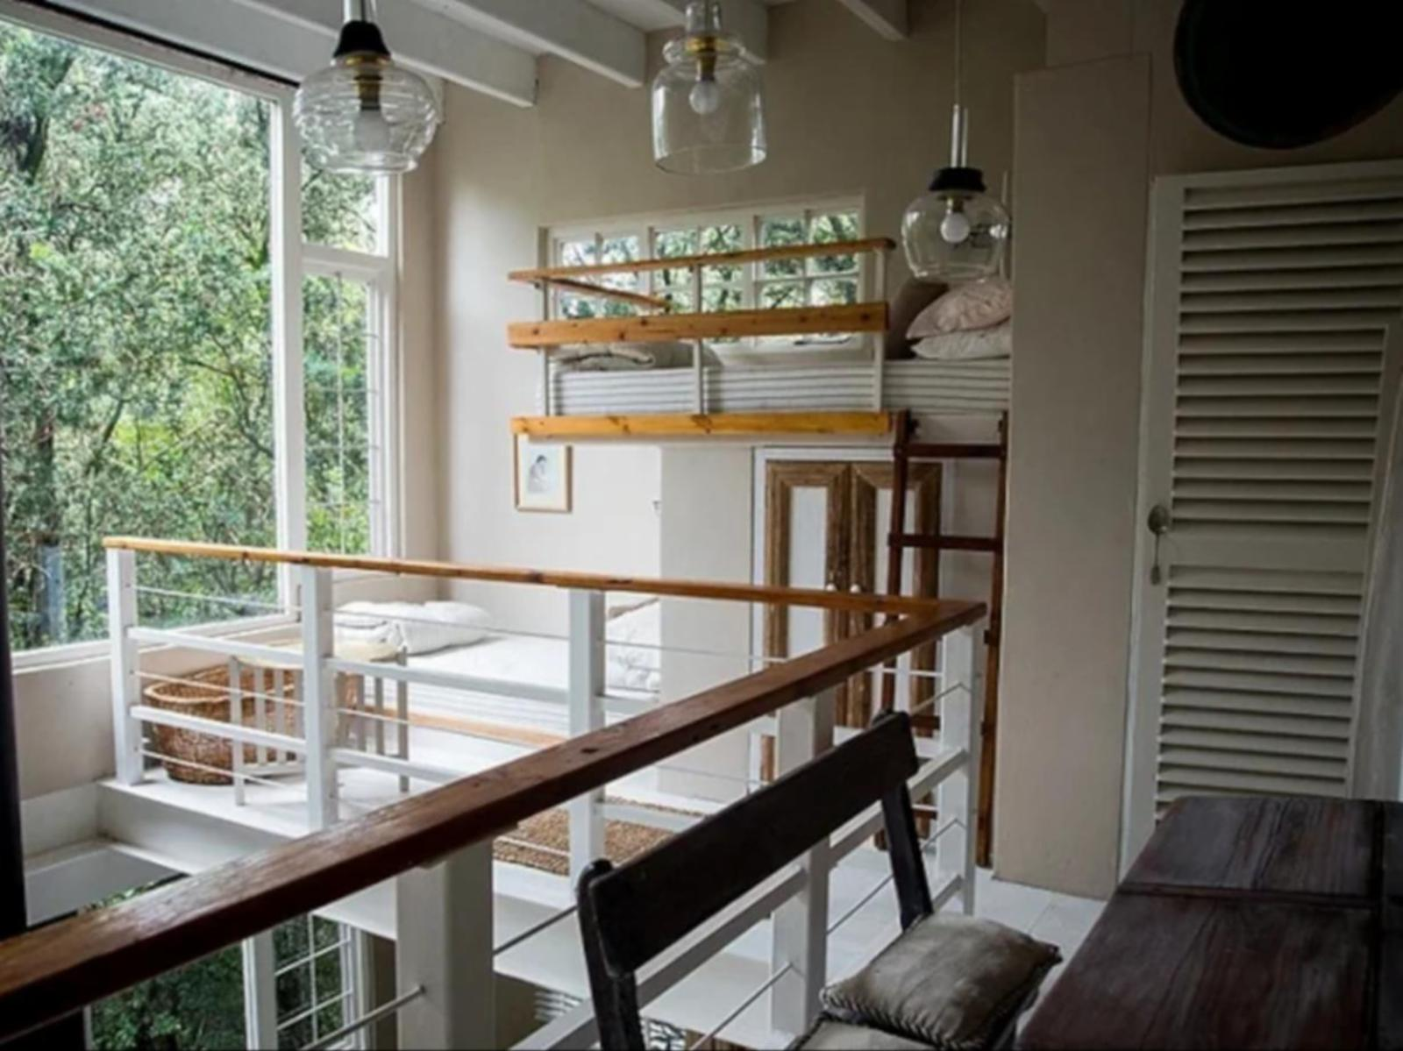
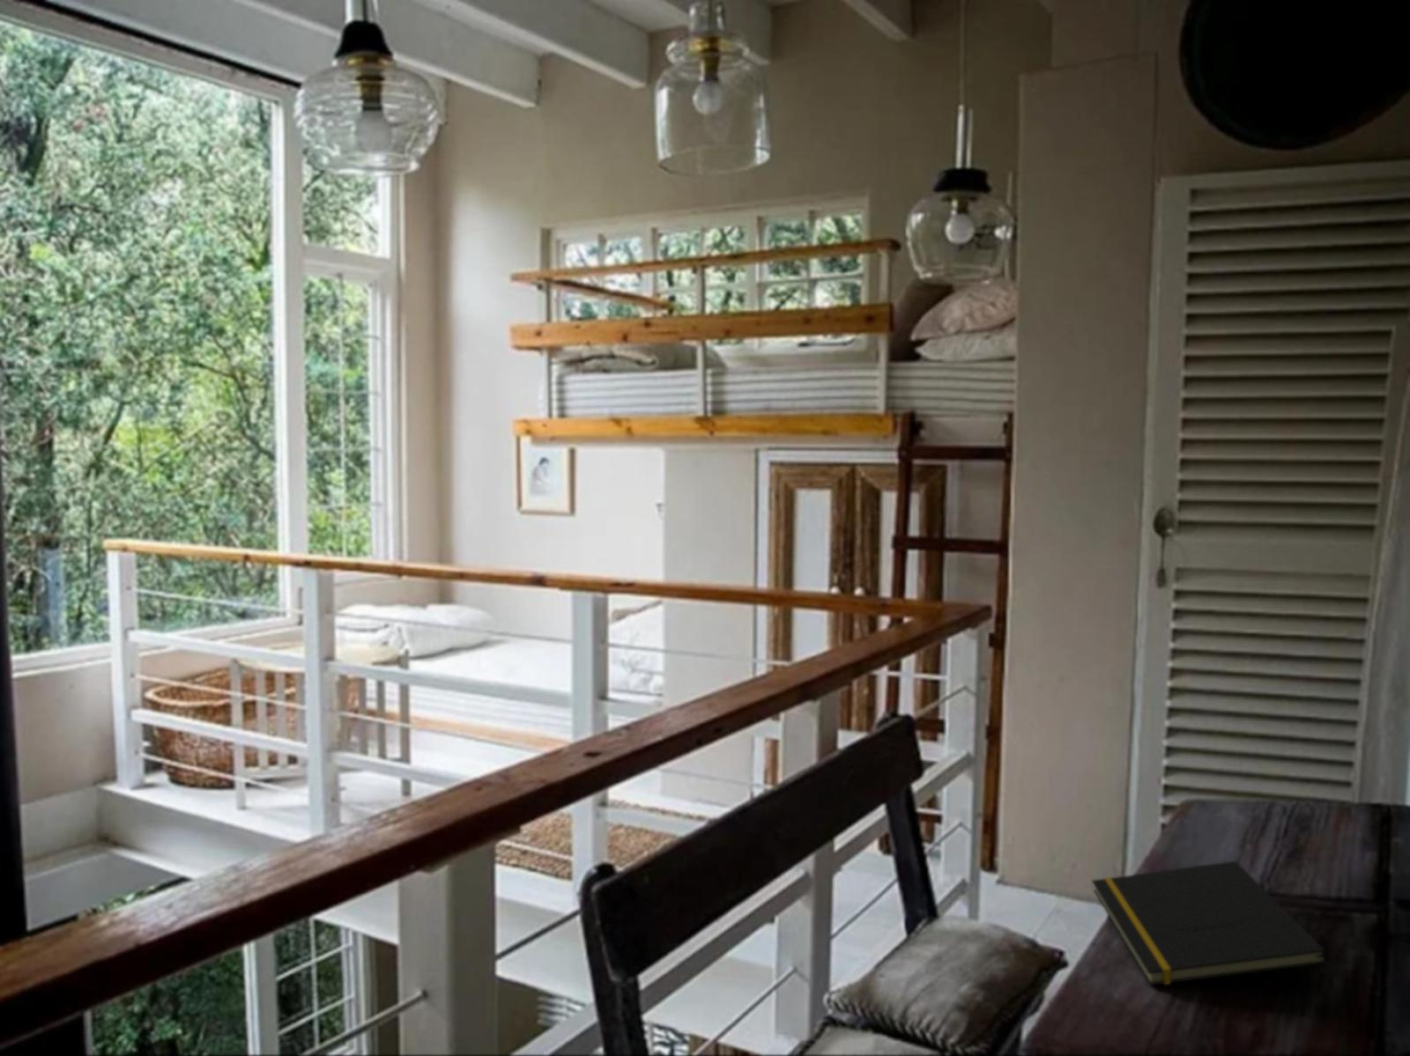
+ notepad [1091,861,1329,986]
